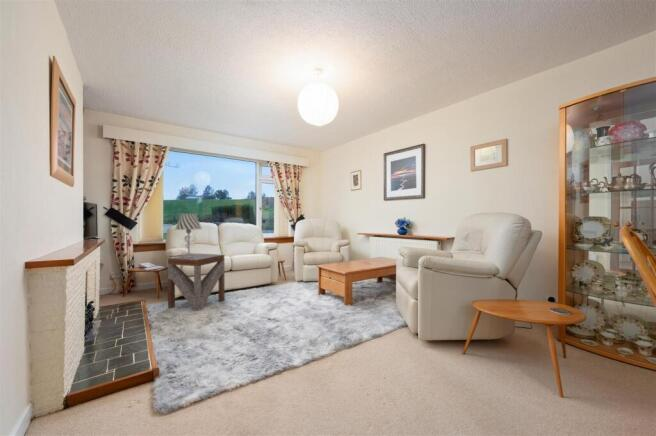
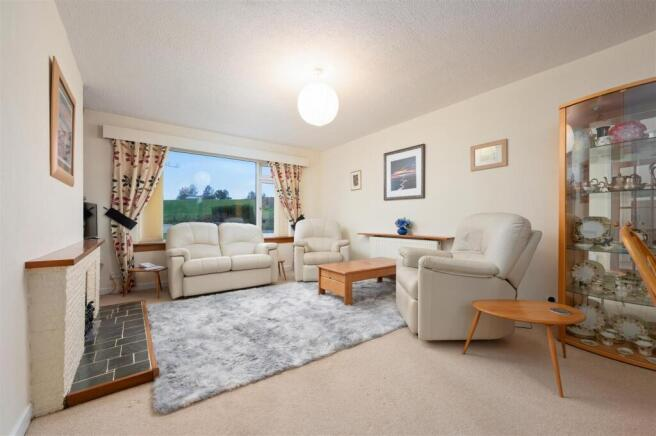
- side table [167,253,226,312]
- table lamp [174,213,203,258]
